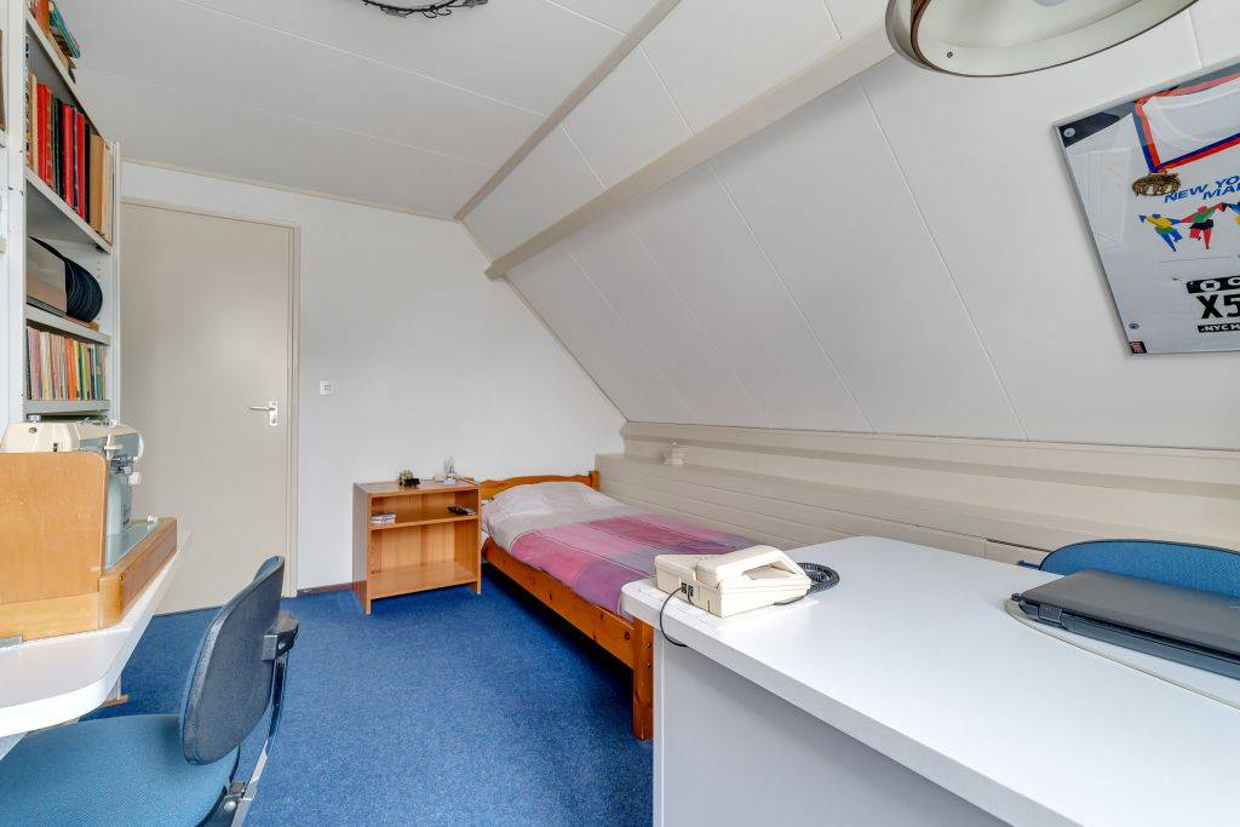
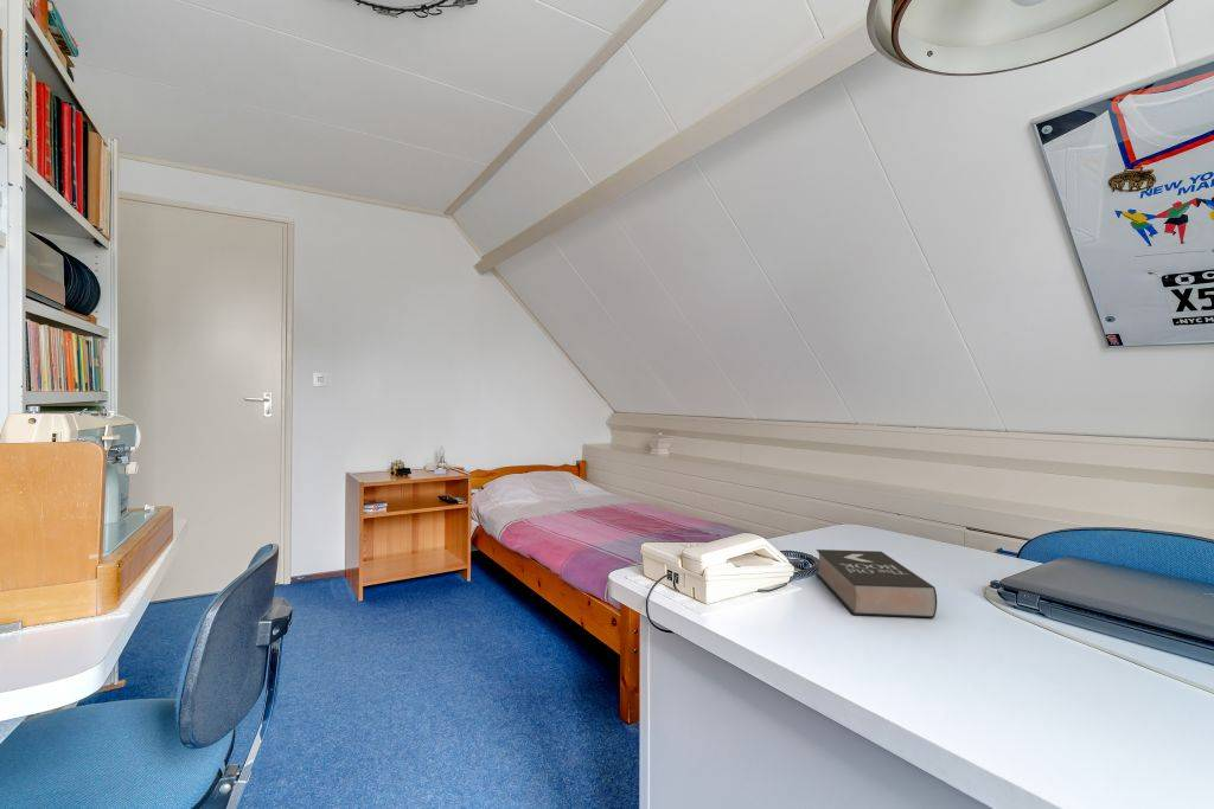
+ book [814,548,938,618]
